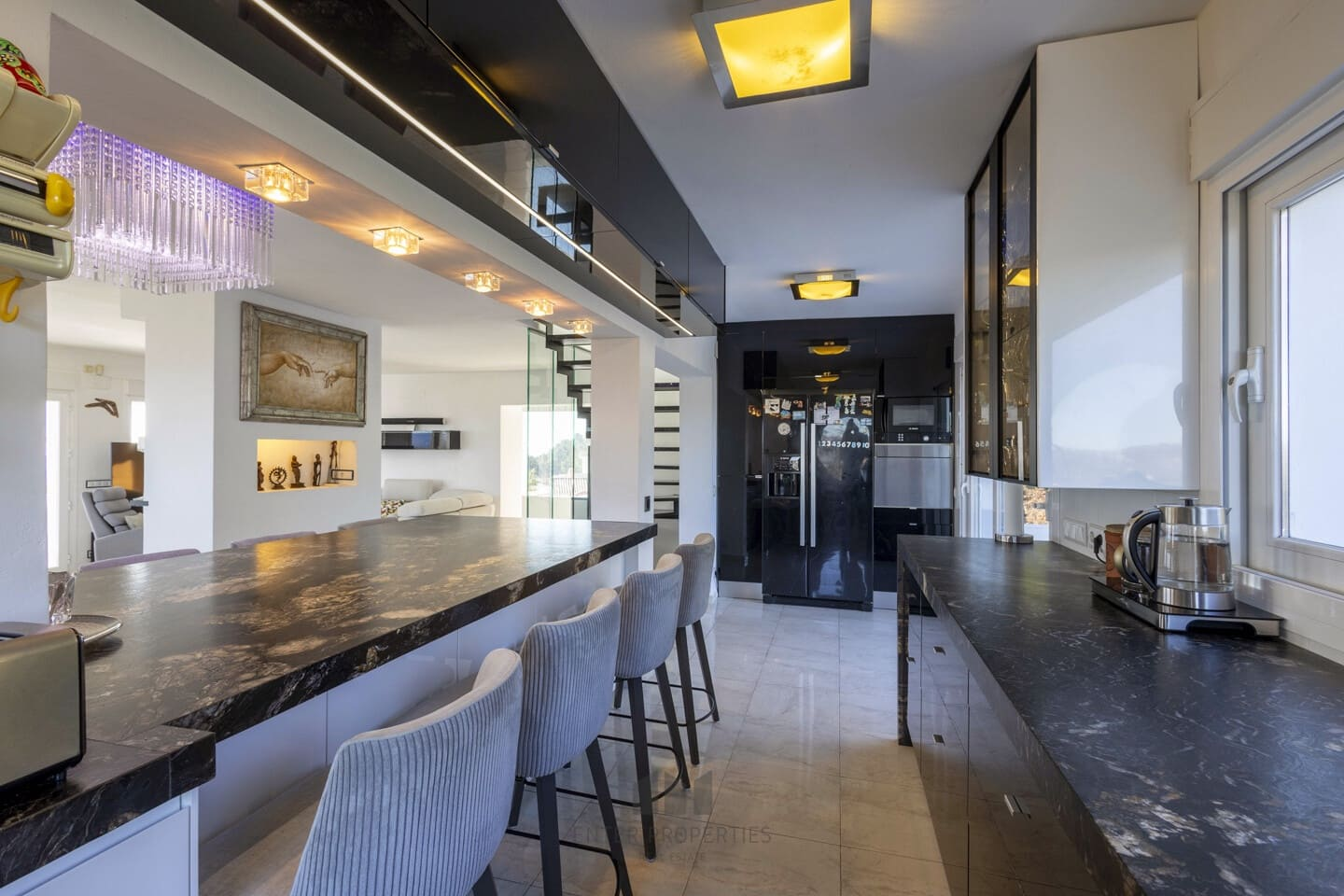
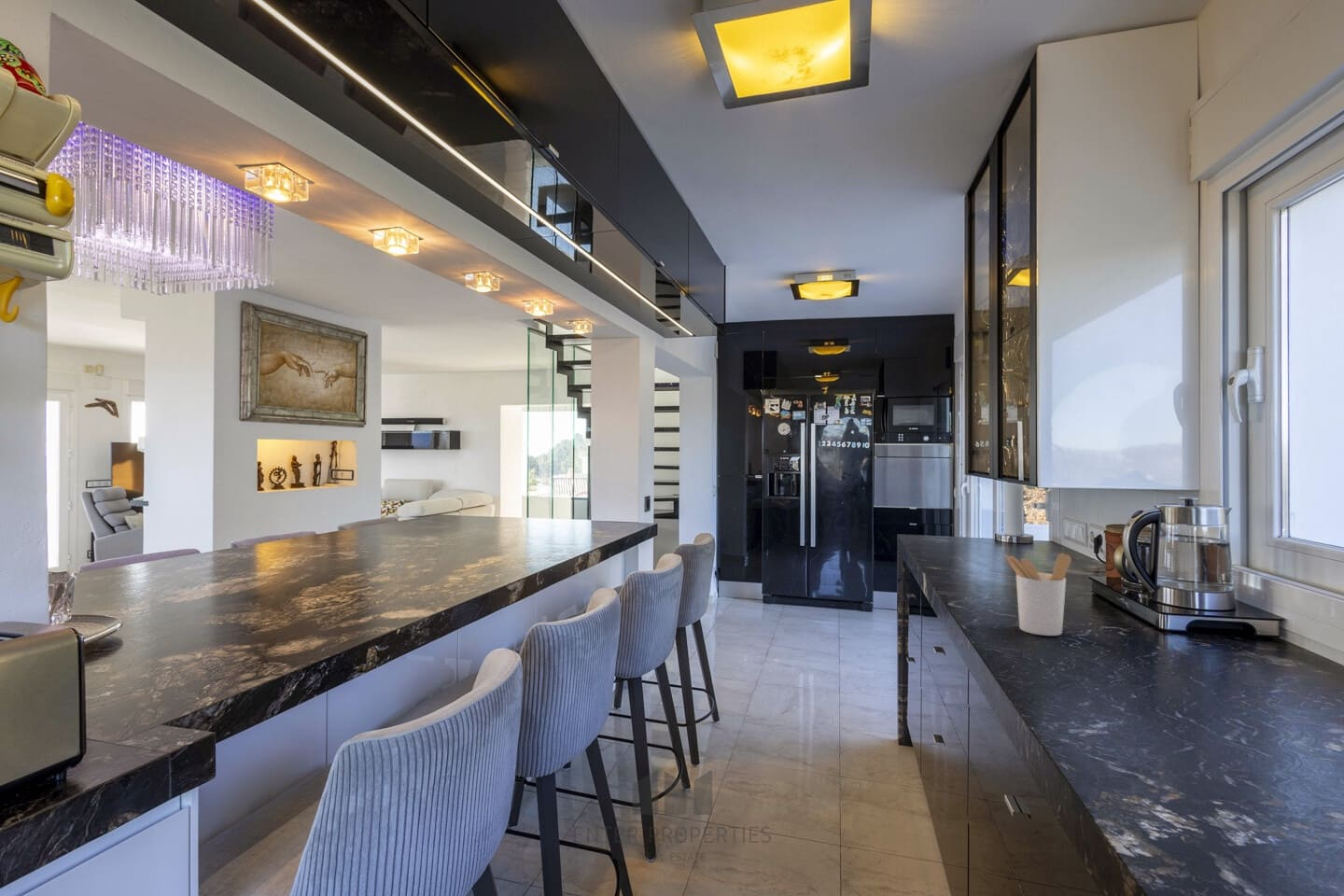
+ utensil holder [1003,553,1072,637]
